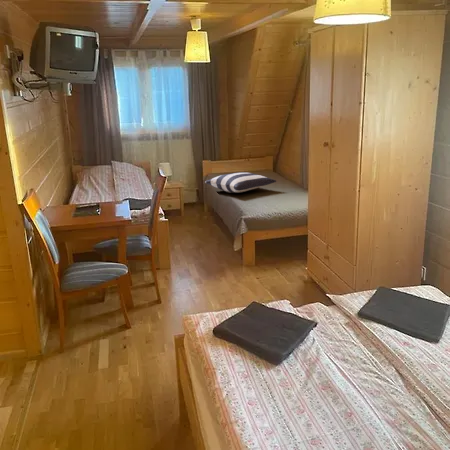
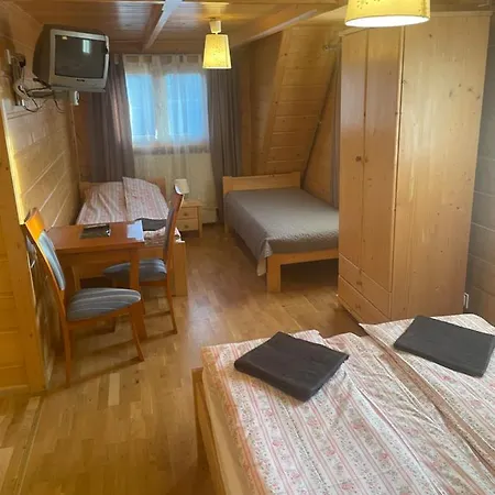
- pillow [204,171,277,194]
